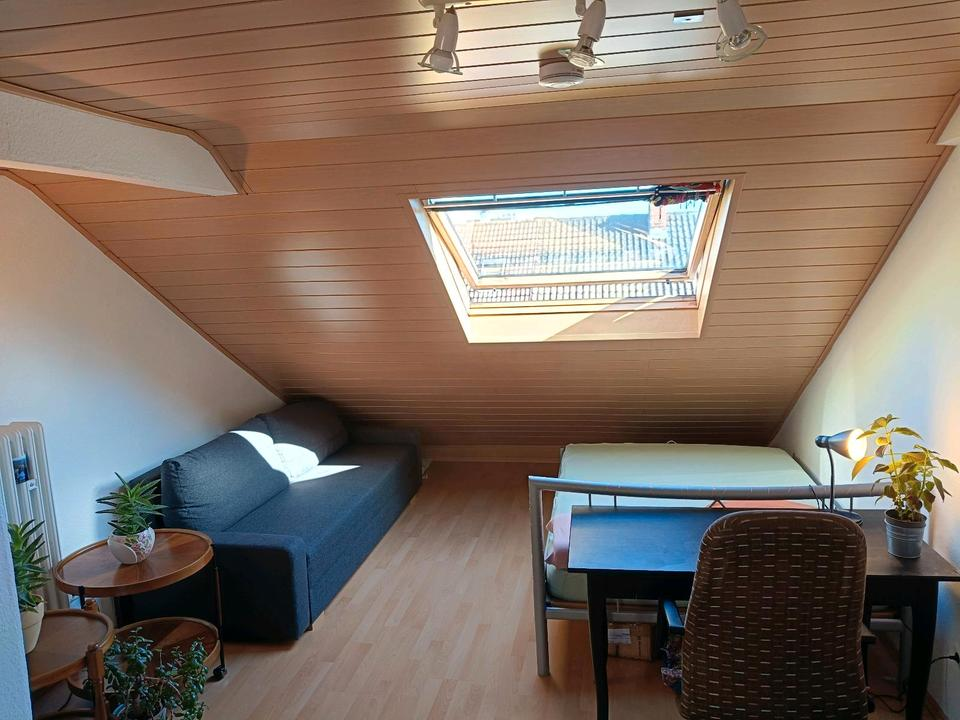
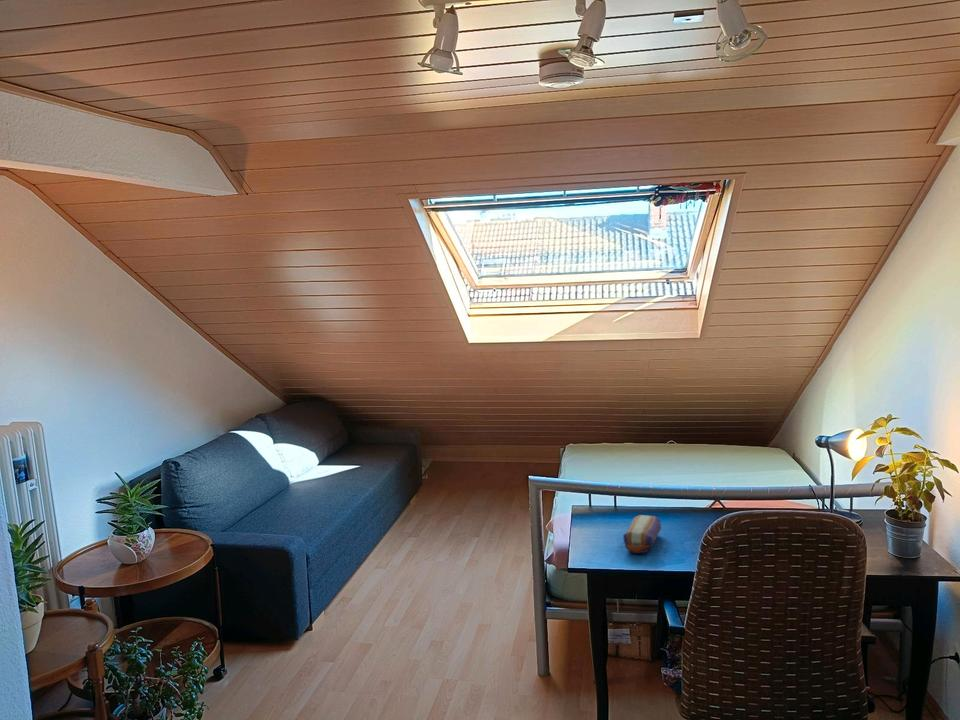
+ pencil case [622,514,662,554]
